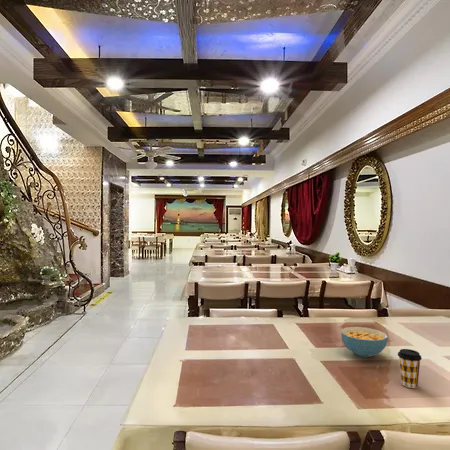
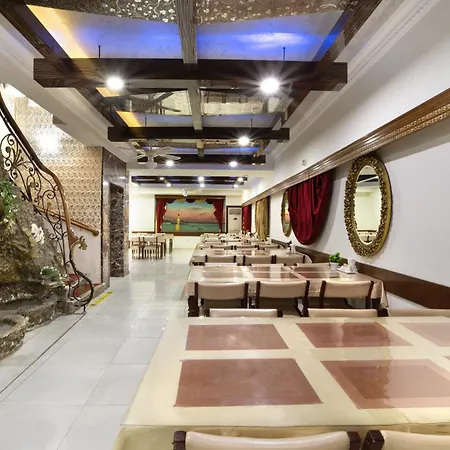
- coffee cup [397,348,423,389]
- cereal bowl [340,326,389,358]
